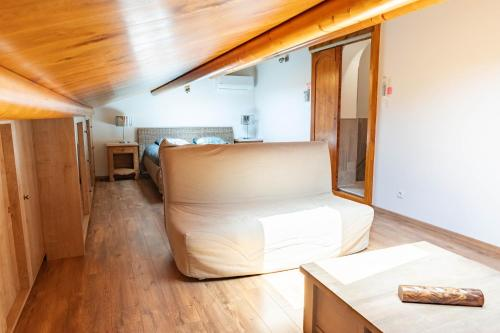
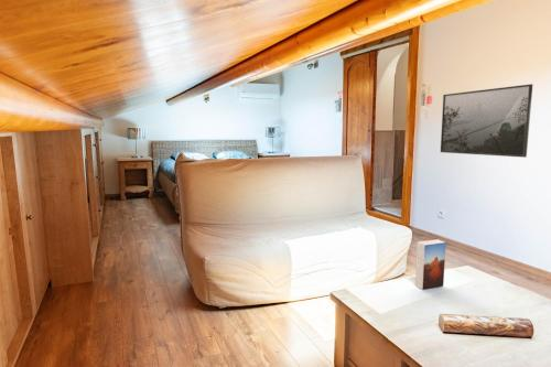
+ book [414,238,447,291]
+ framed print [440,83,533,159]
